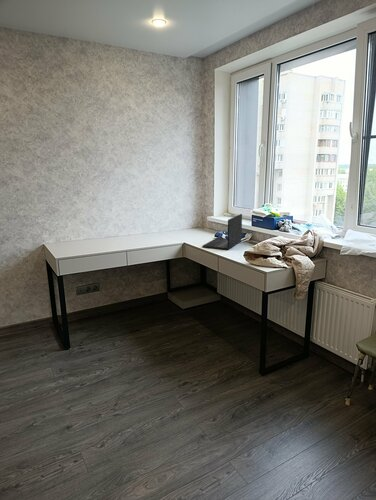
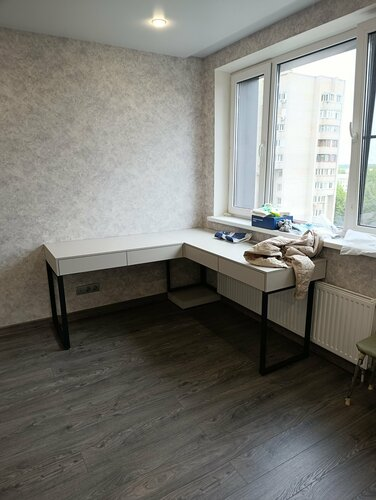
- laptop [201,213,243,251]
